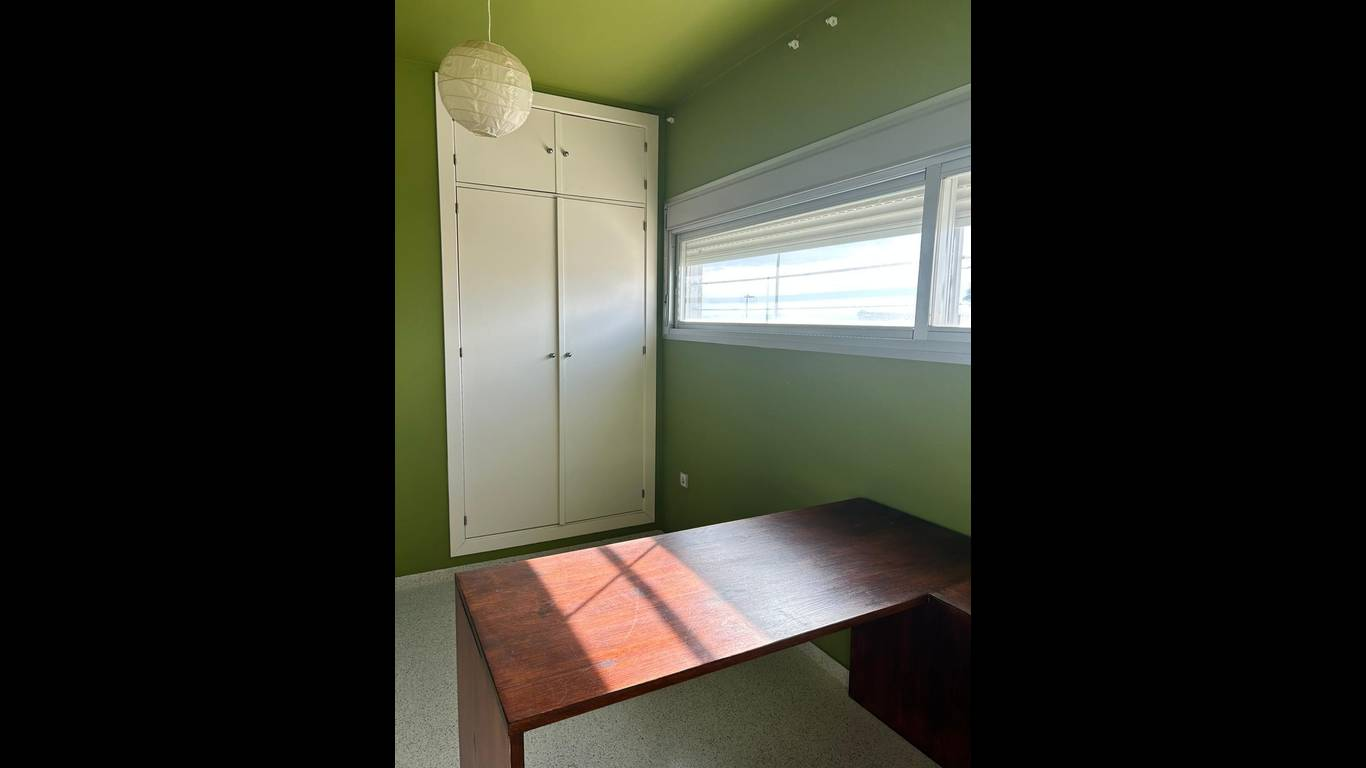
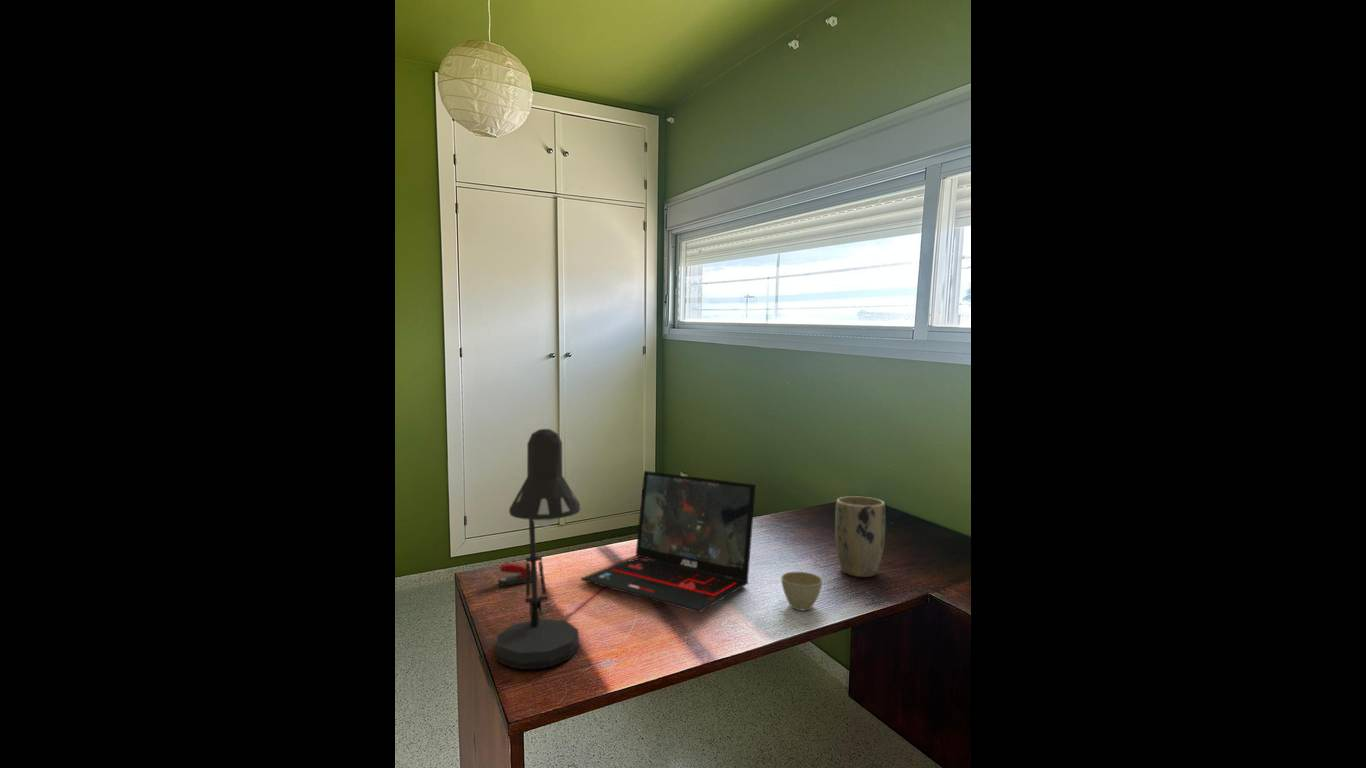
+ laptop [580,470,757,614]
+ stapler [497,562,531,587]
+ plant pot [834,495,886,578]
+ flower pot [780,571,823,611]
+ desk lamp [495,428,581,670]
